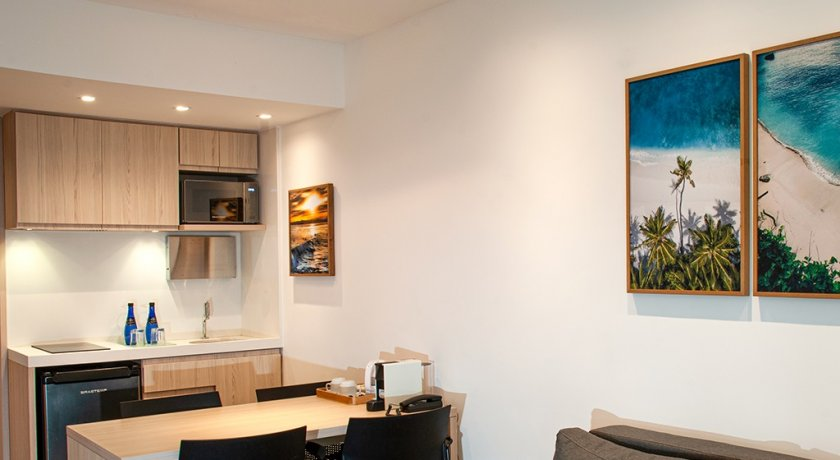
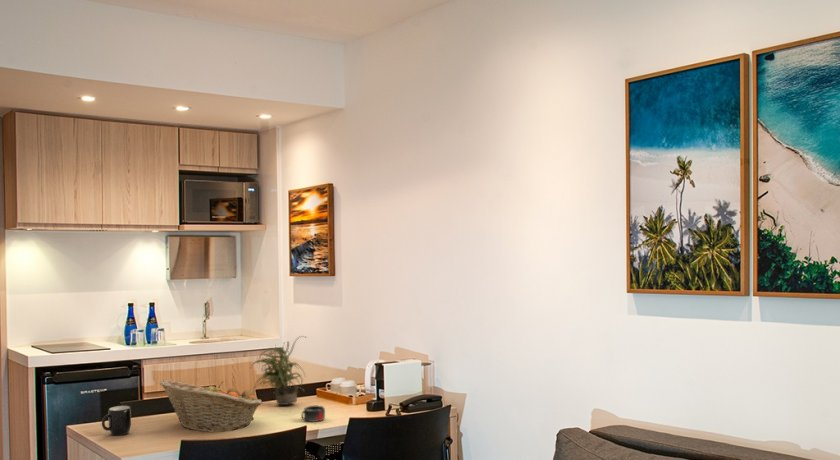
+ mug [300,405,326,423]
+ mug [101,405,132,437]
+ potted plant [250,335,308,406]
+ fruit basket [159,379,263,433]
